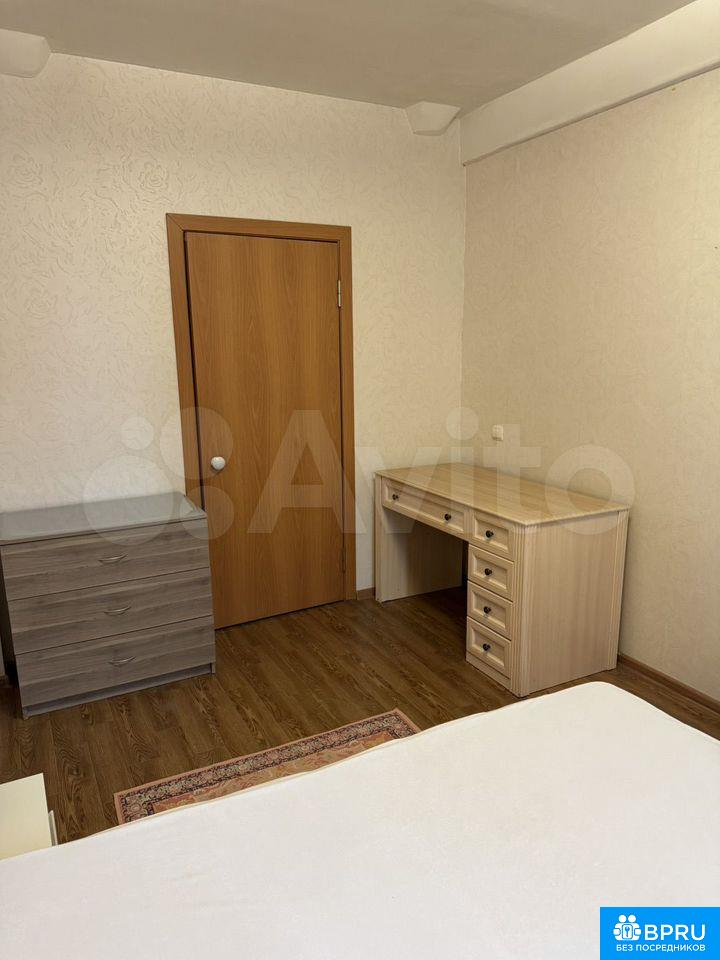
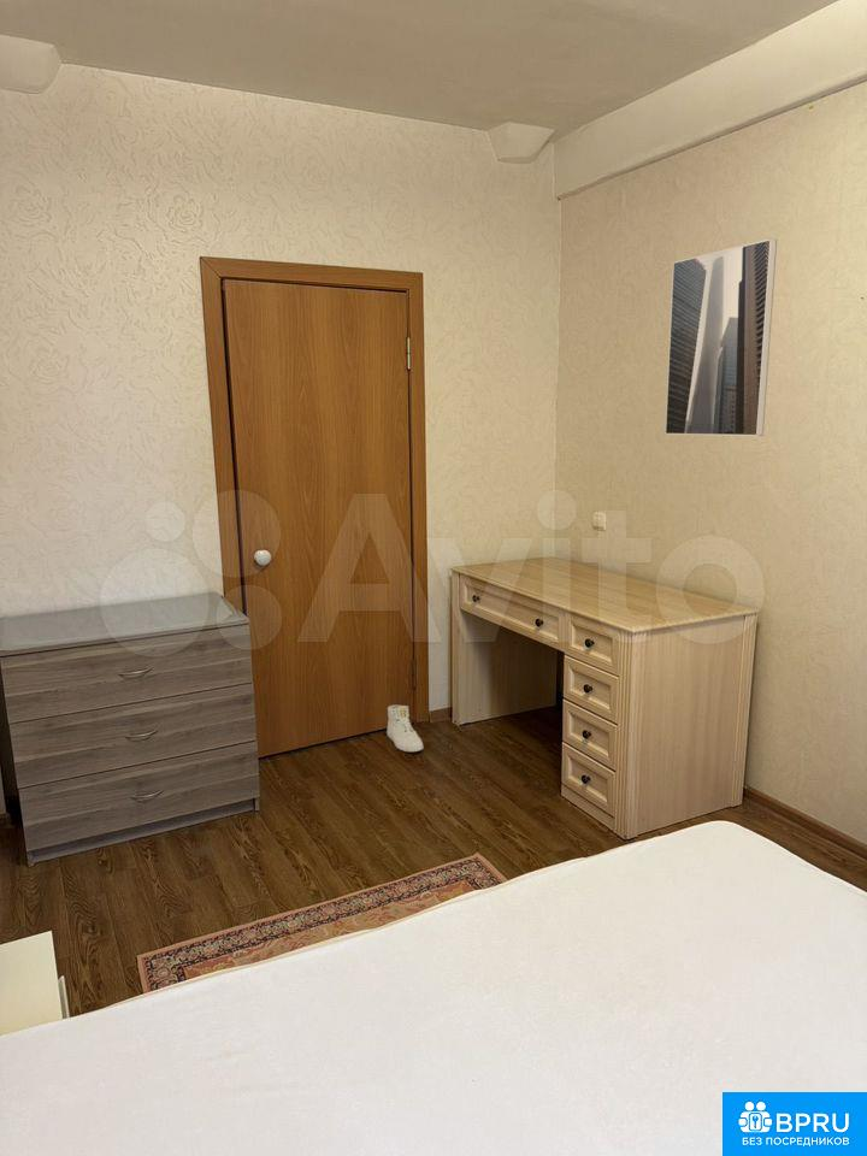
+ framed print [663,237,778,437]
+ sneaker [385,704,424,753]
